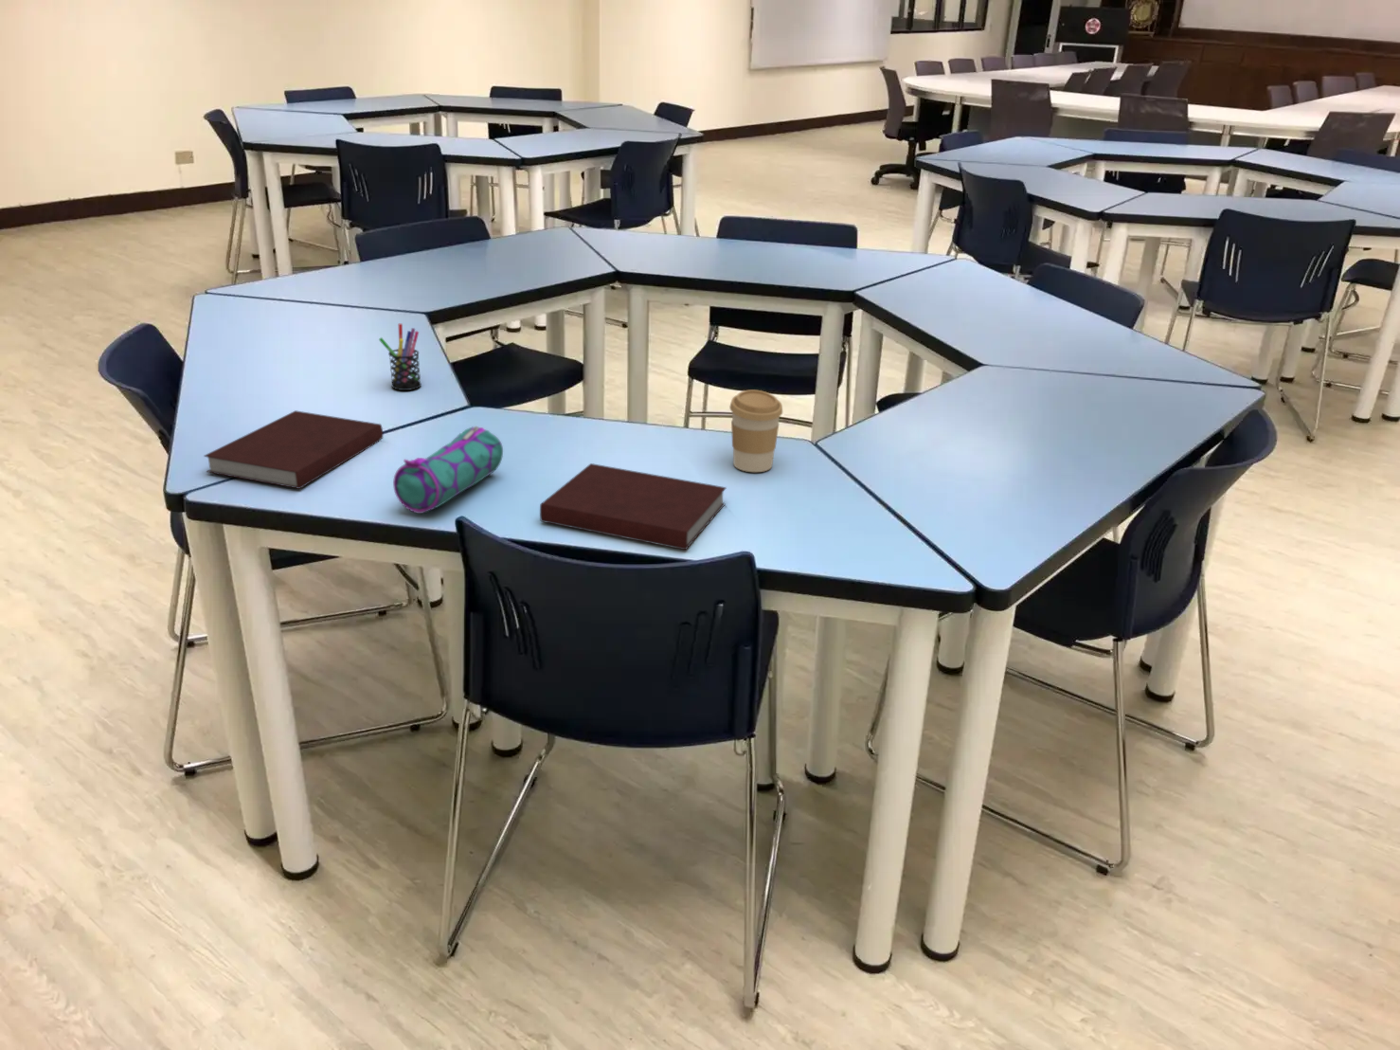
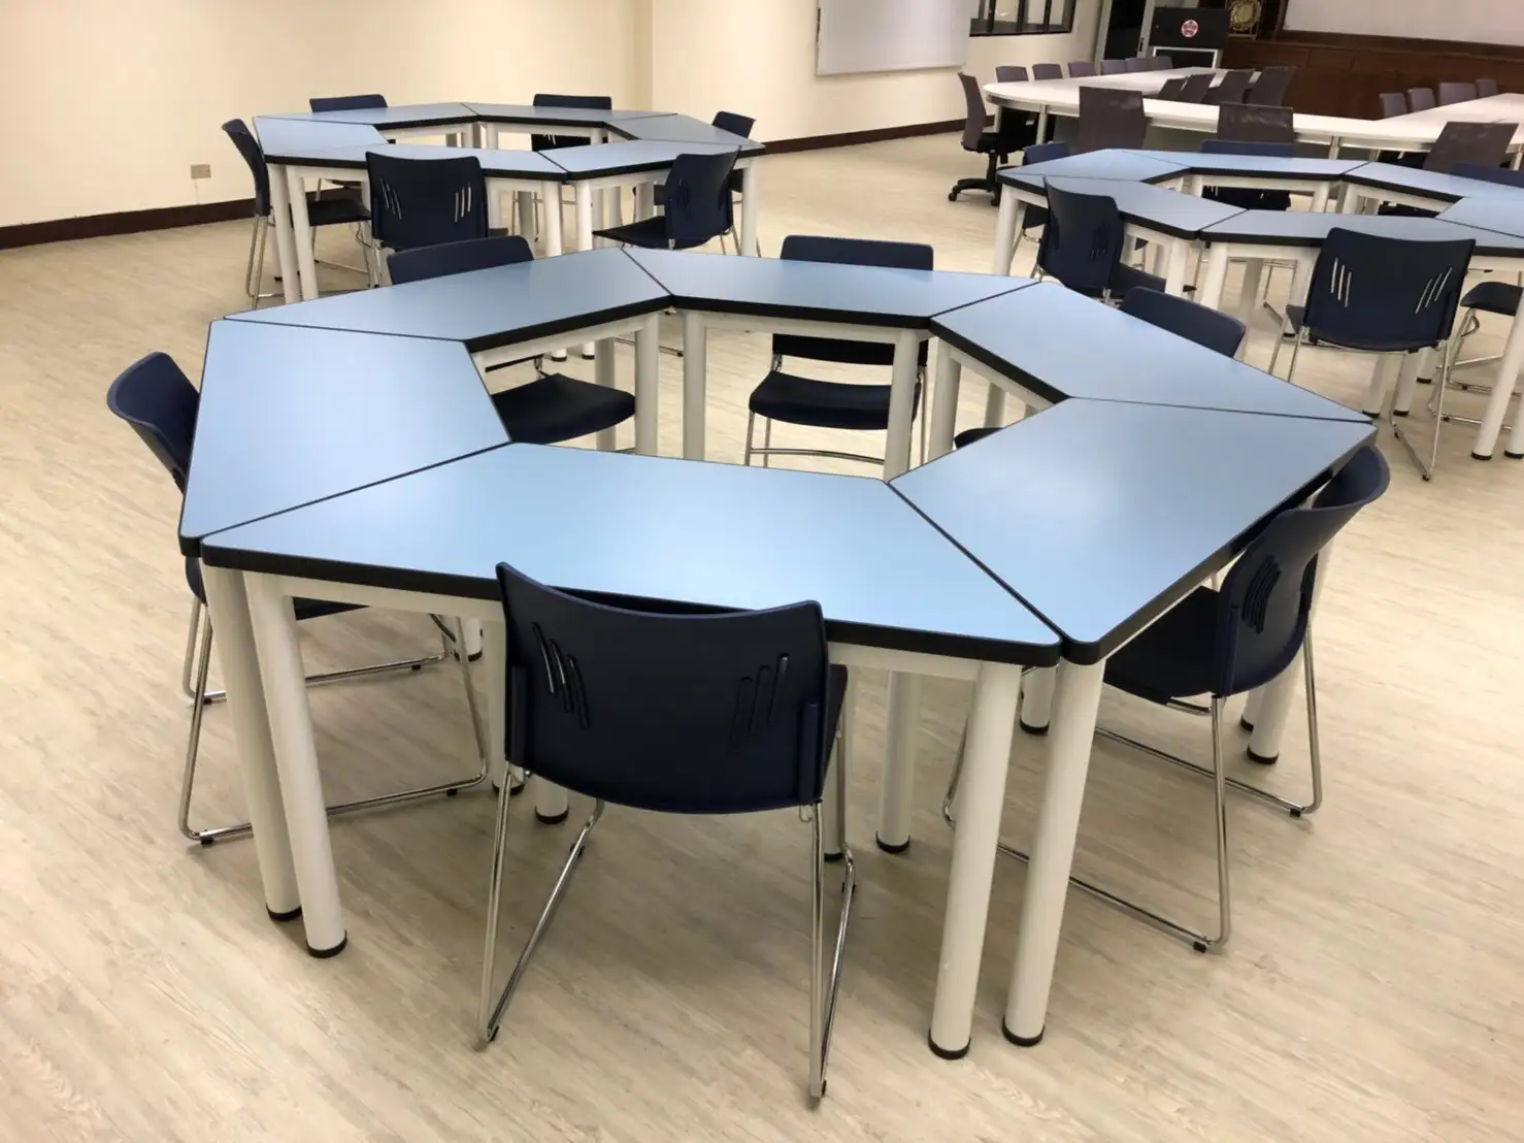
- notebook [203,409,384,490]
- notebook [539,462,728,550]
- pen holder [378,323,422,392]
- coffee cup [729,389,784,473]
- pencil case [392,425,504,515]
